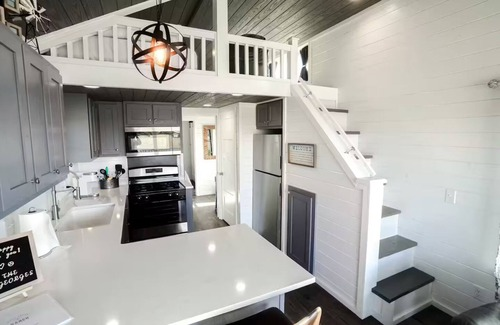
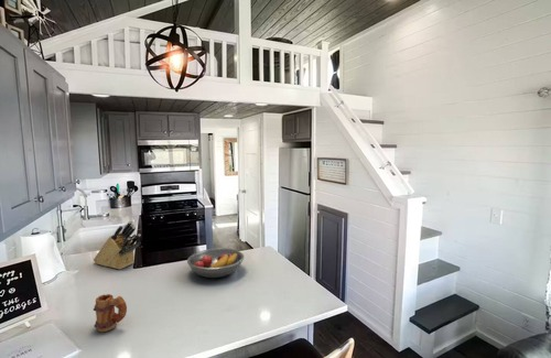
+ knife block [93,220,142,270]
+ fruit bowl [186,247,245,279]
+ mug [93,293,128,333]
